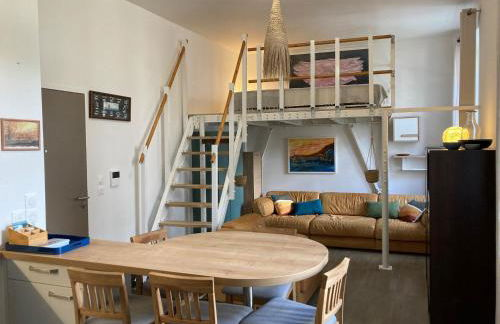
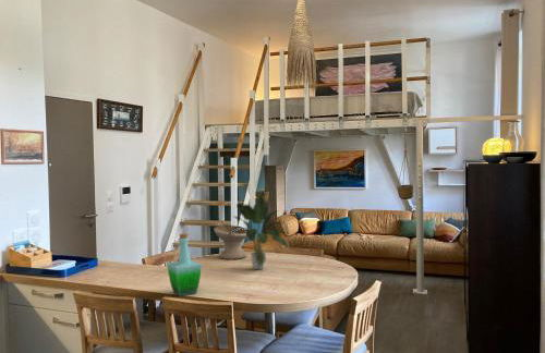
+ bowl [213,224,249,260]
+ potted plant [228,191,289,270]
+ bottle [166,232,203,297]
